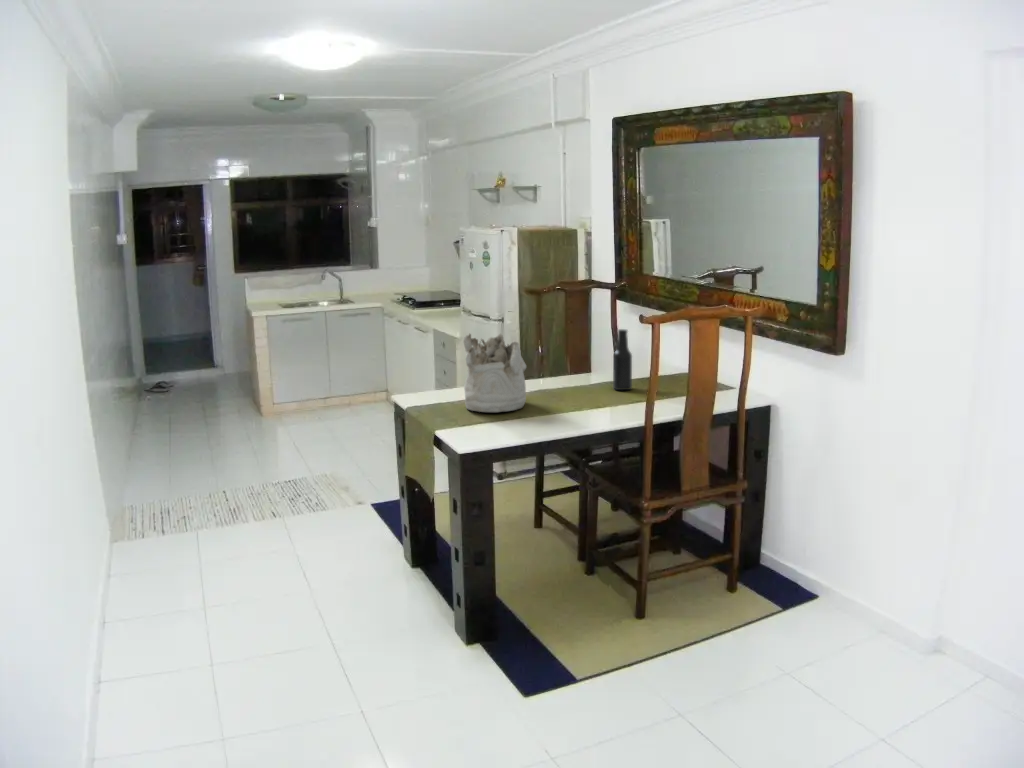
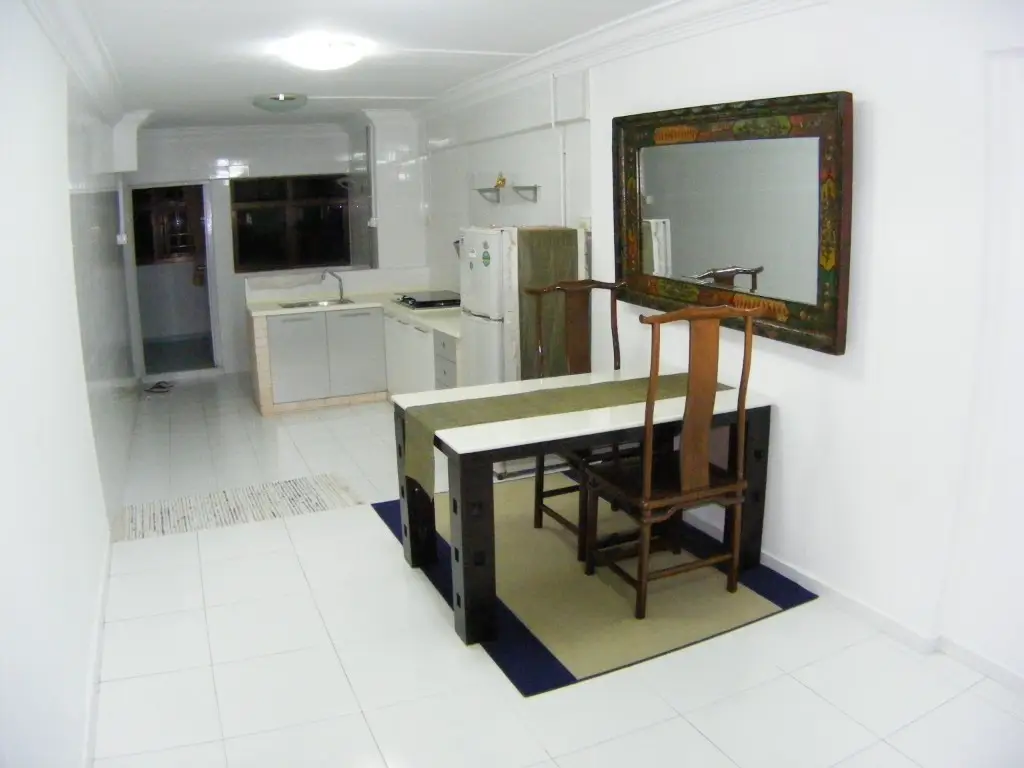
- beer bottle [612,328,633,392]
- mineral sample [462,332,527,413]
